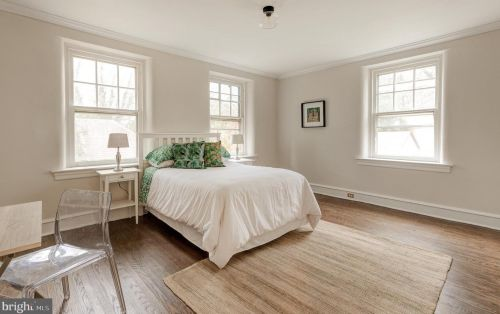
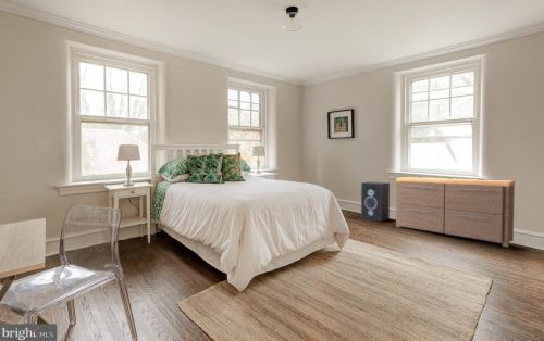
+ dresser [395,176,516,248]
+ speaker [360,181,391,223]
